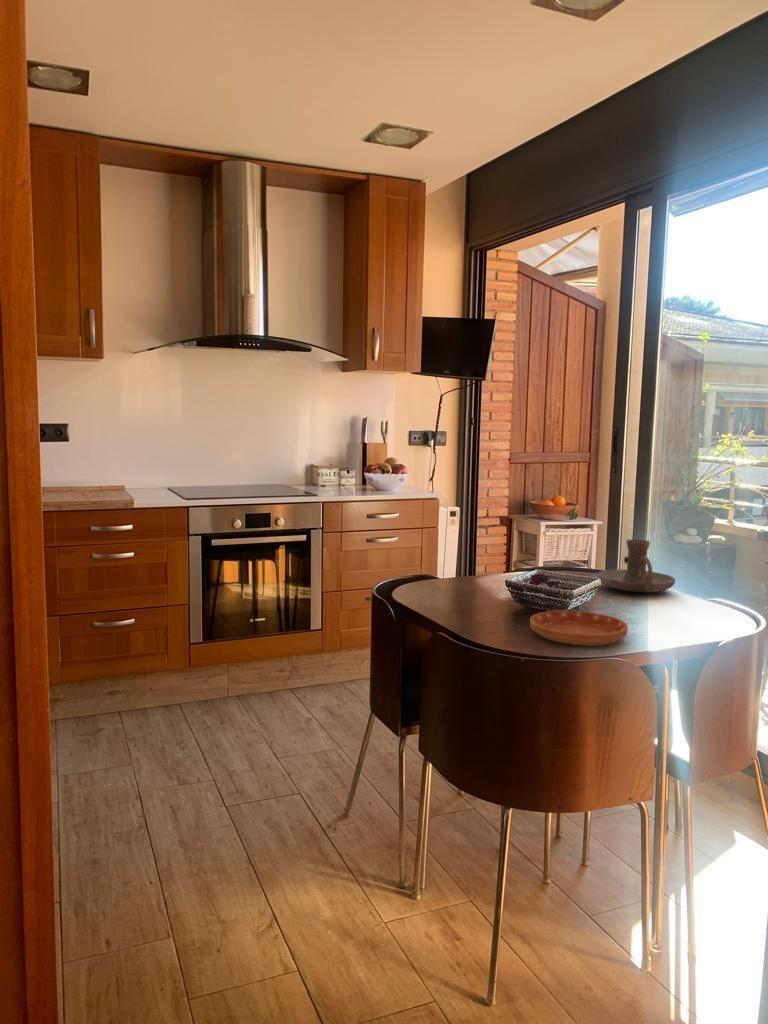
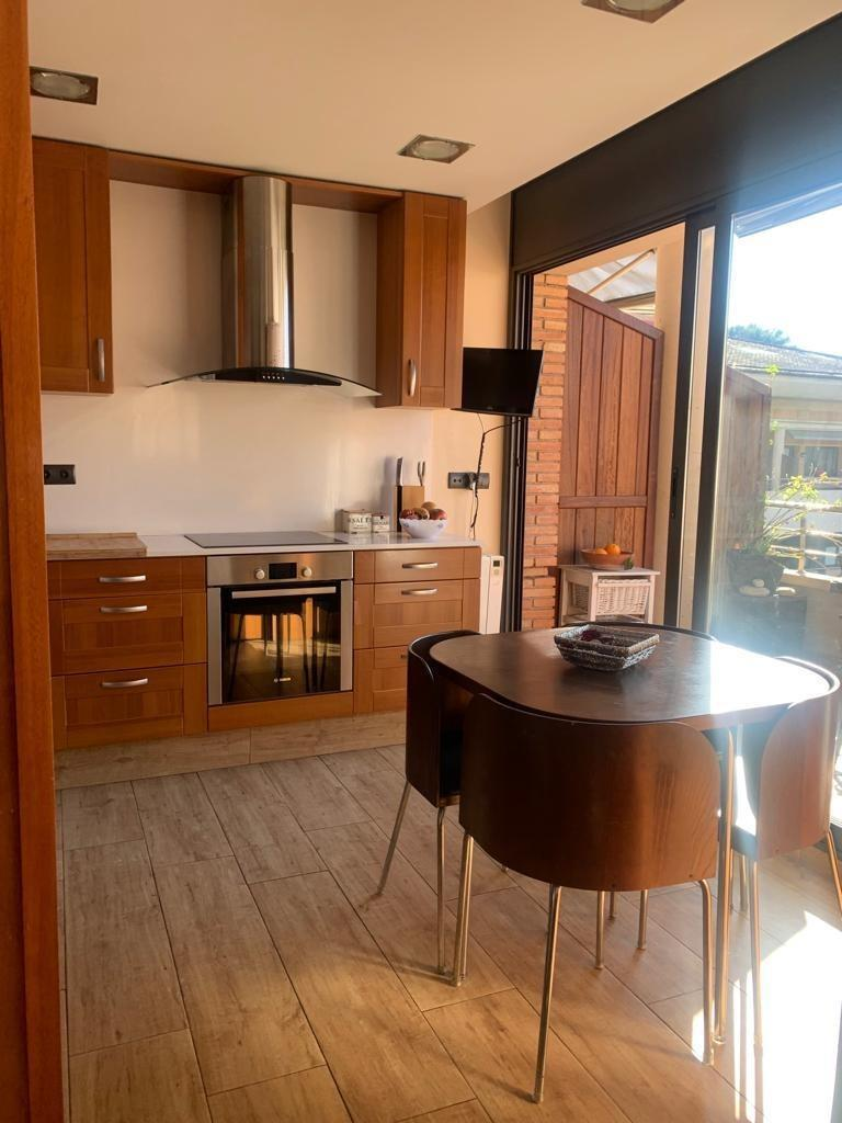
- saucer [529,610,629,647]
- candle holder [597,538,676,593]
